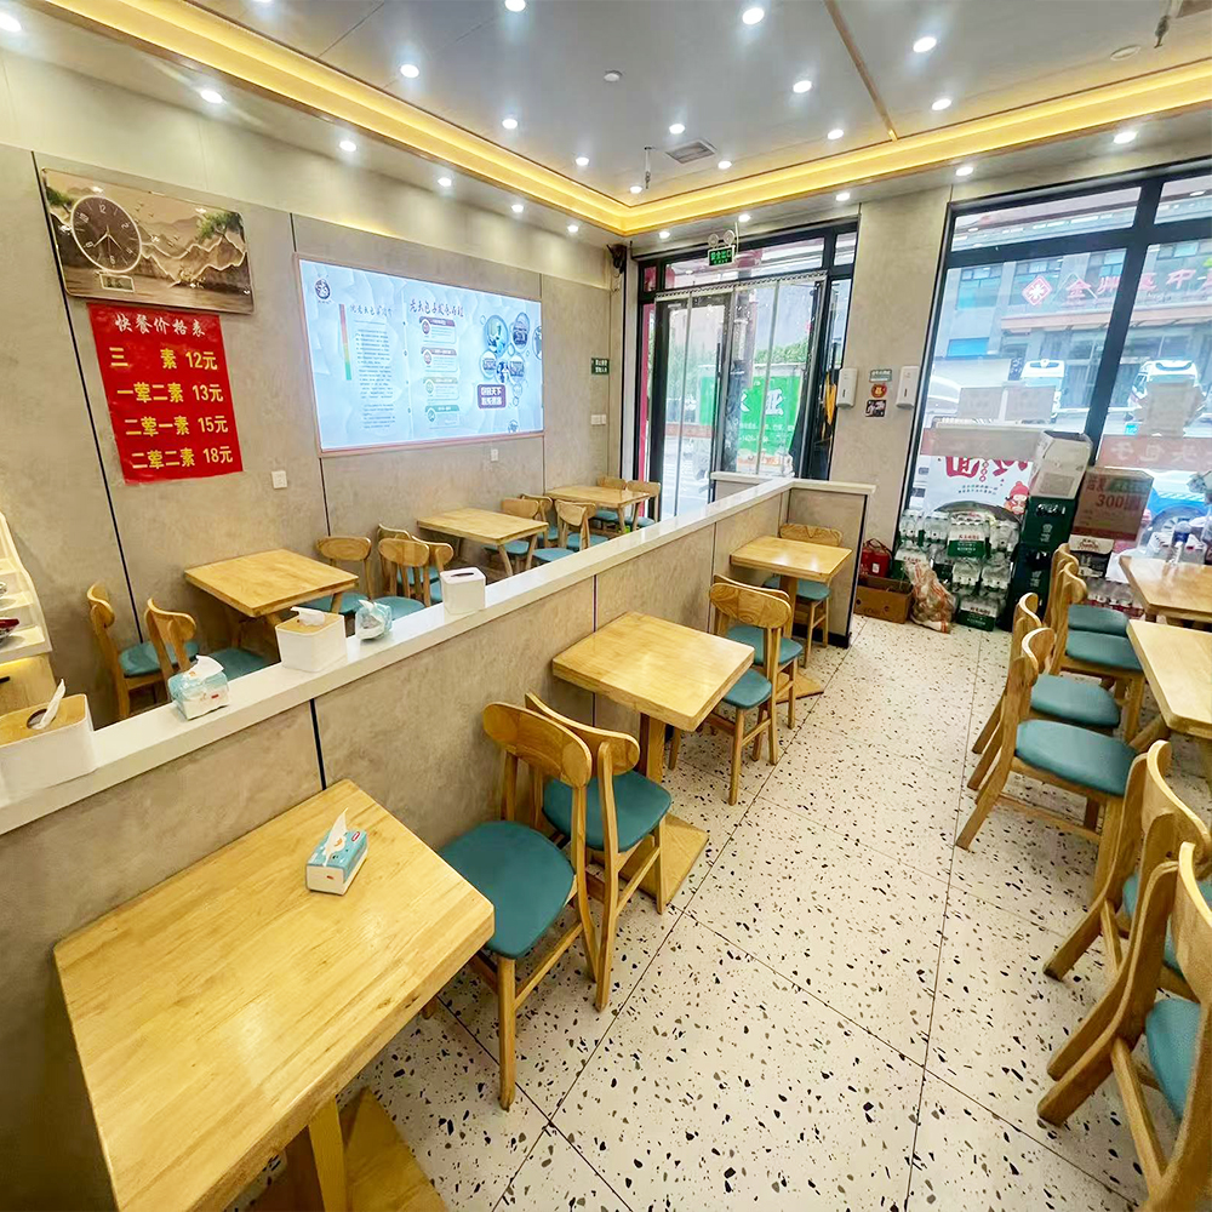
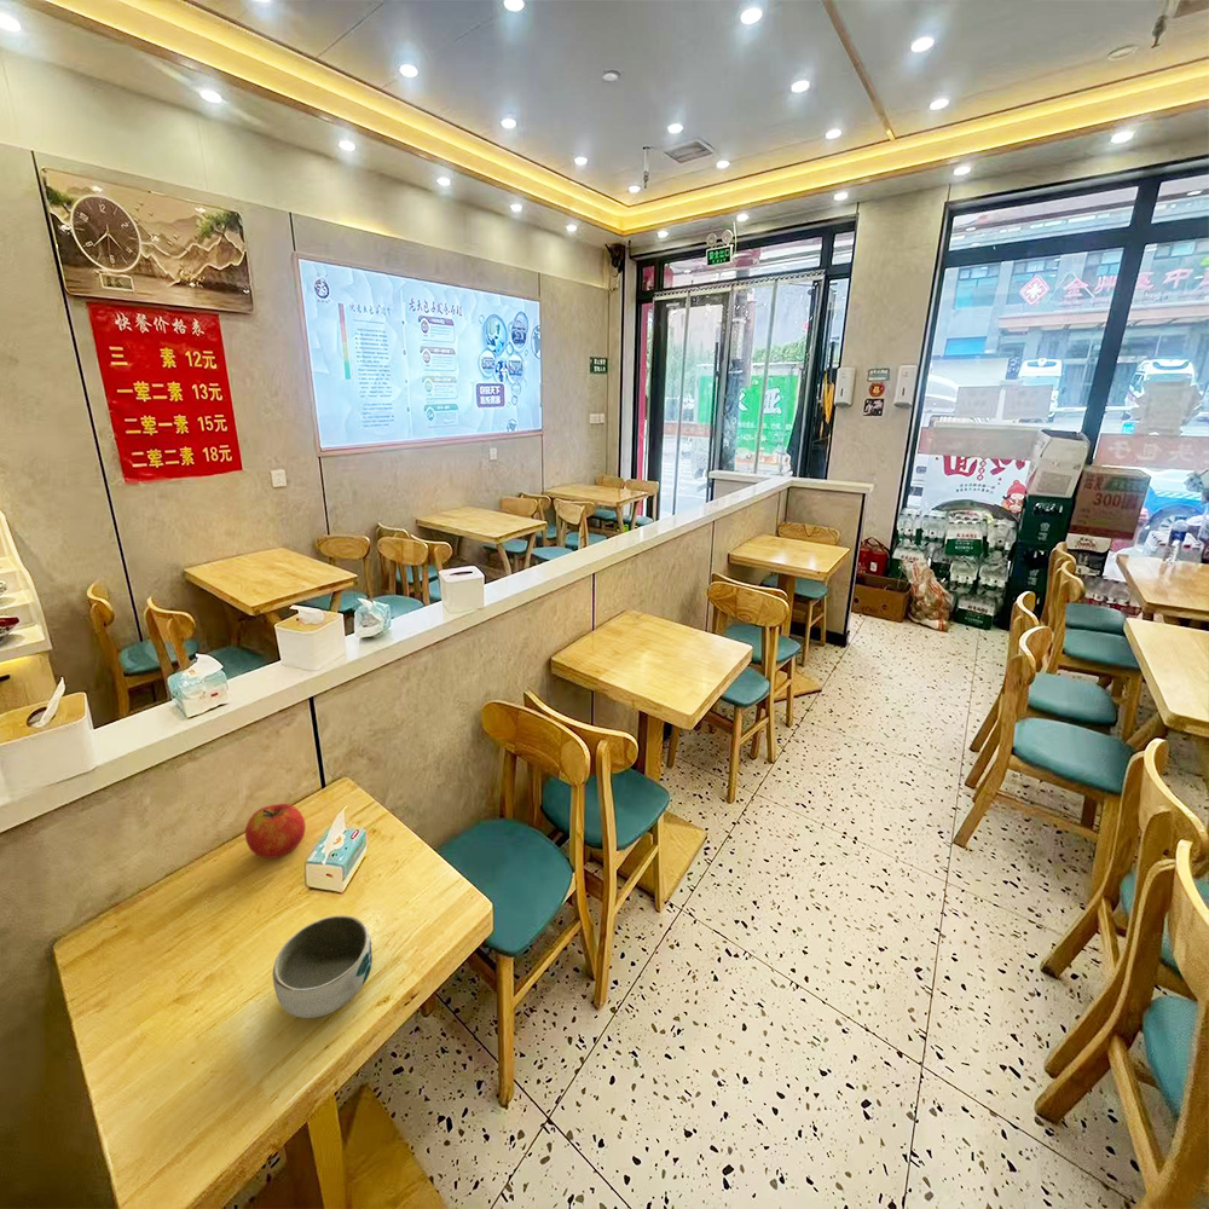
+ apple [244,803,306,860]
+ bowl [272,914,374,1019]
